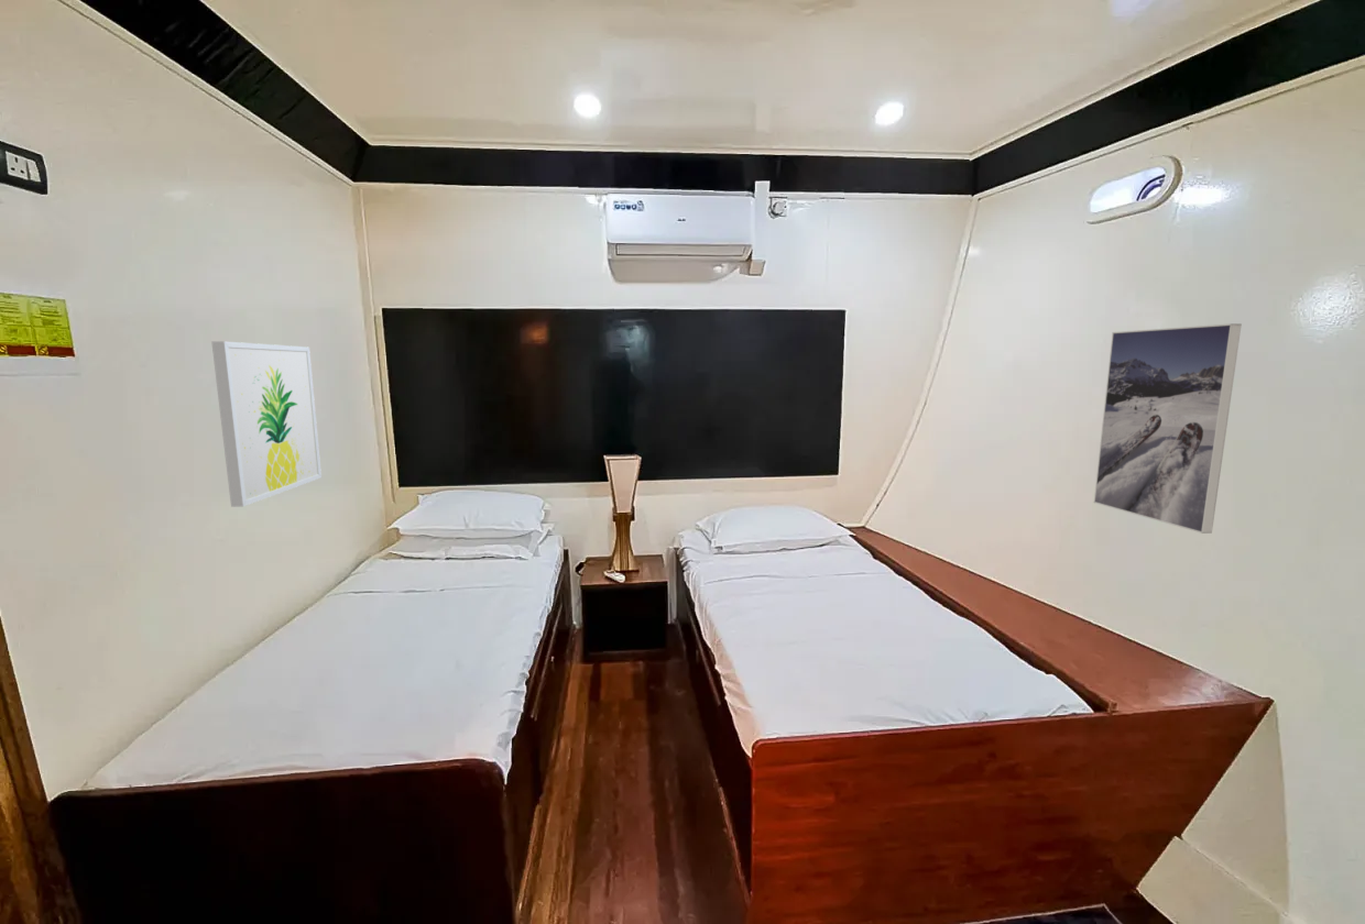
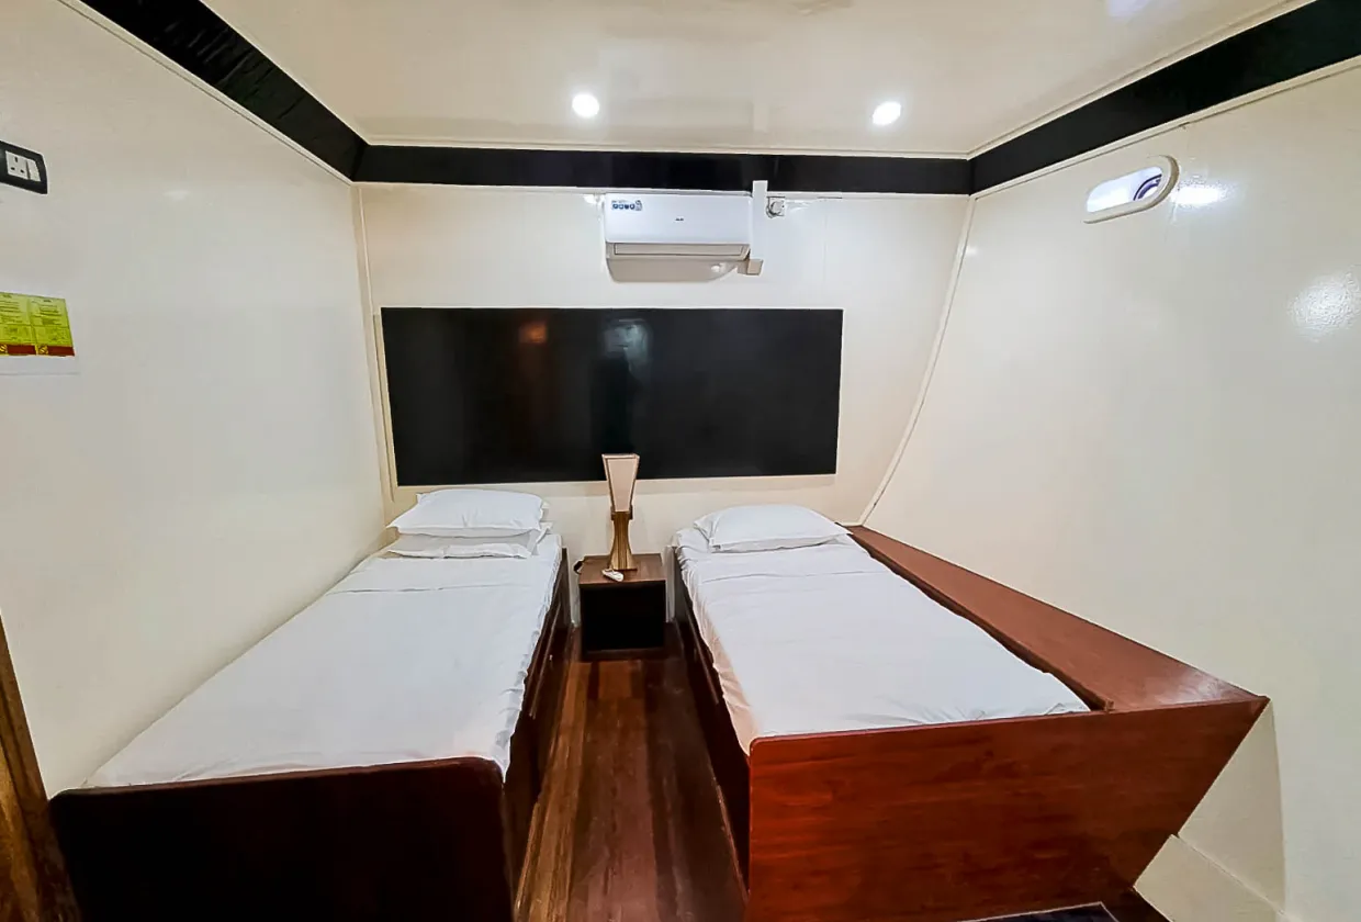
- wall art [210,340,323,508]
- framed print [1093,322,1243,535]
